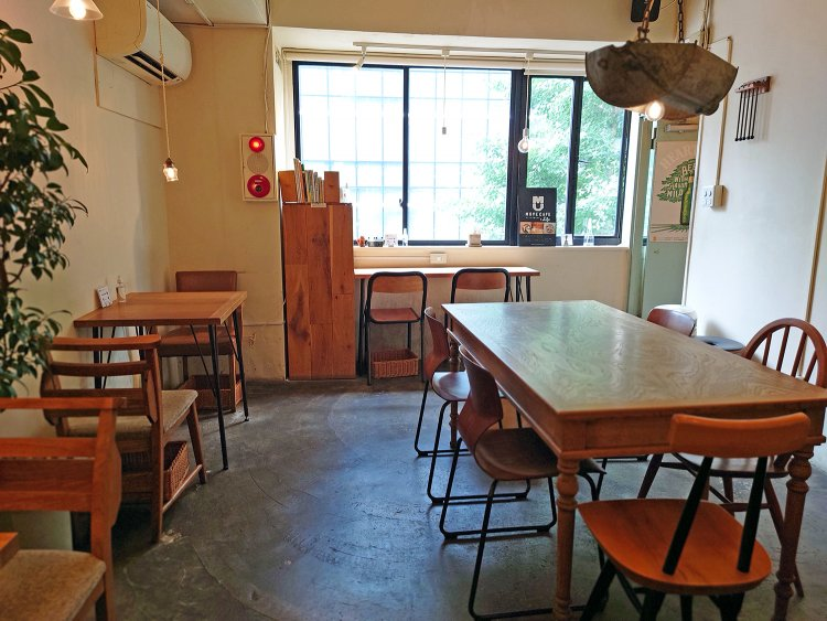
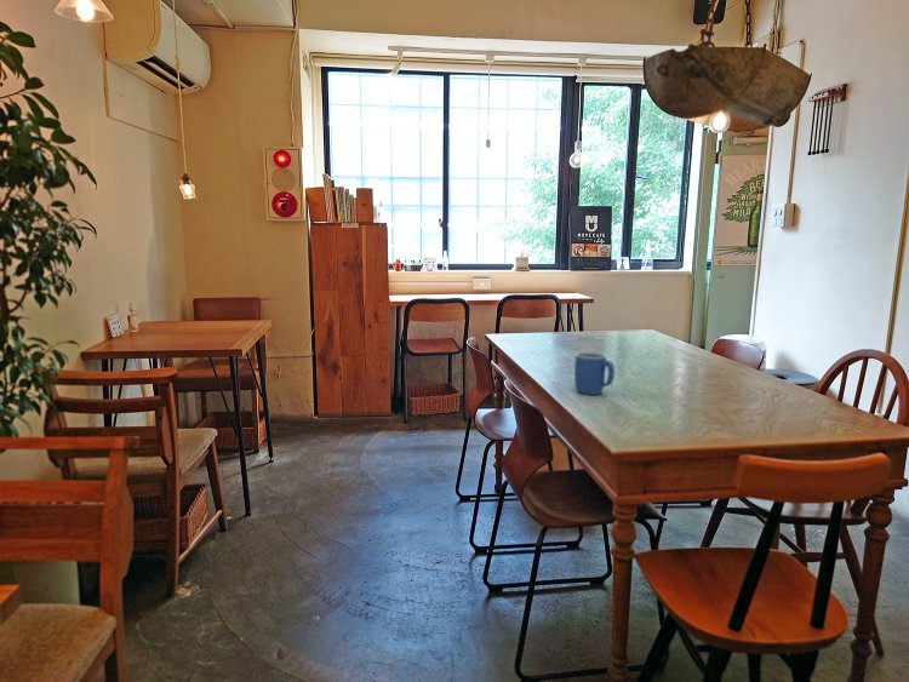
+ mug [573,351,616,396]
